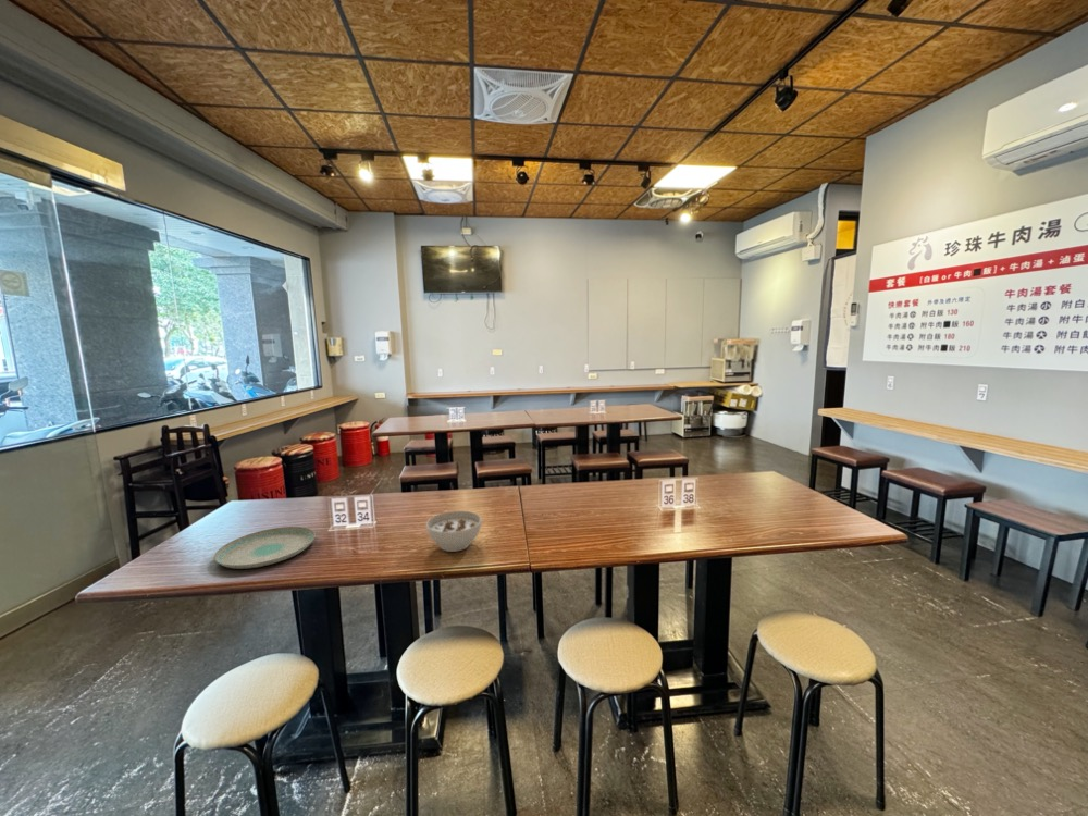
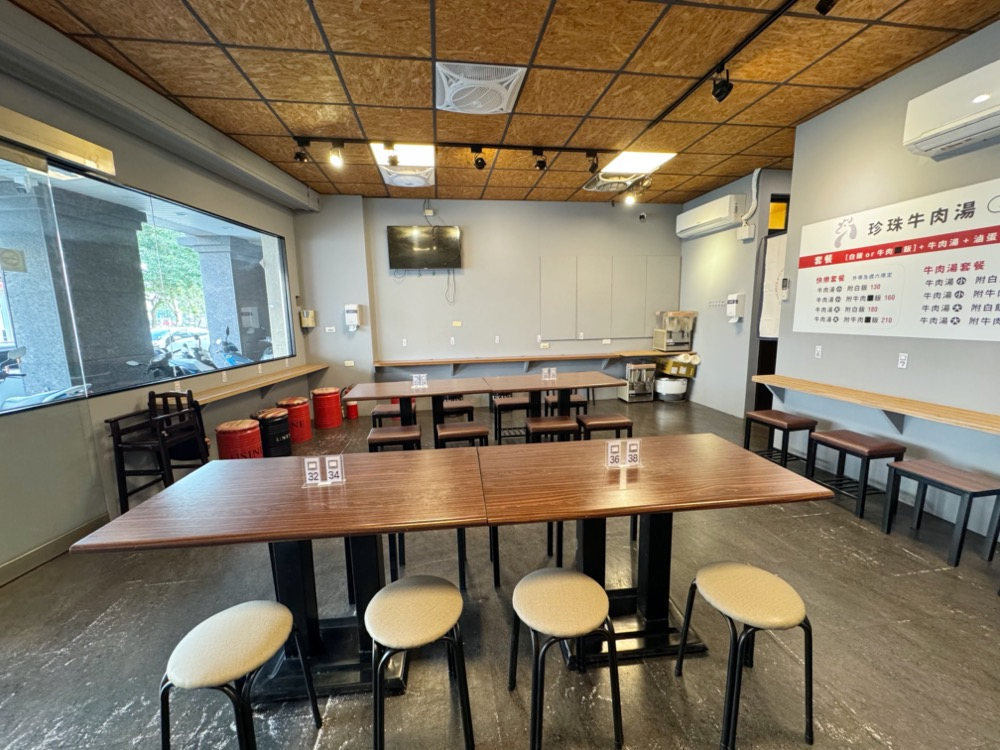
- plate [213,526,317,570]
- soup bowl [425,510,483,553]
